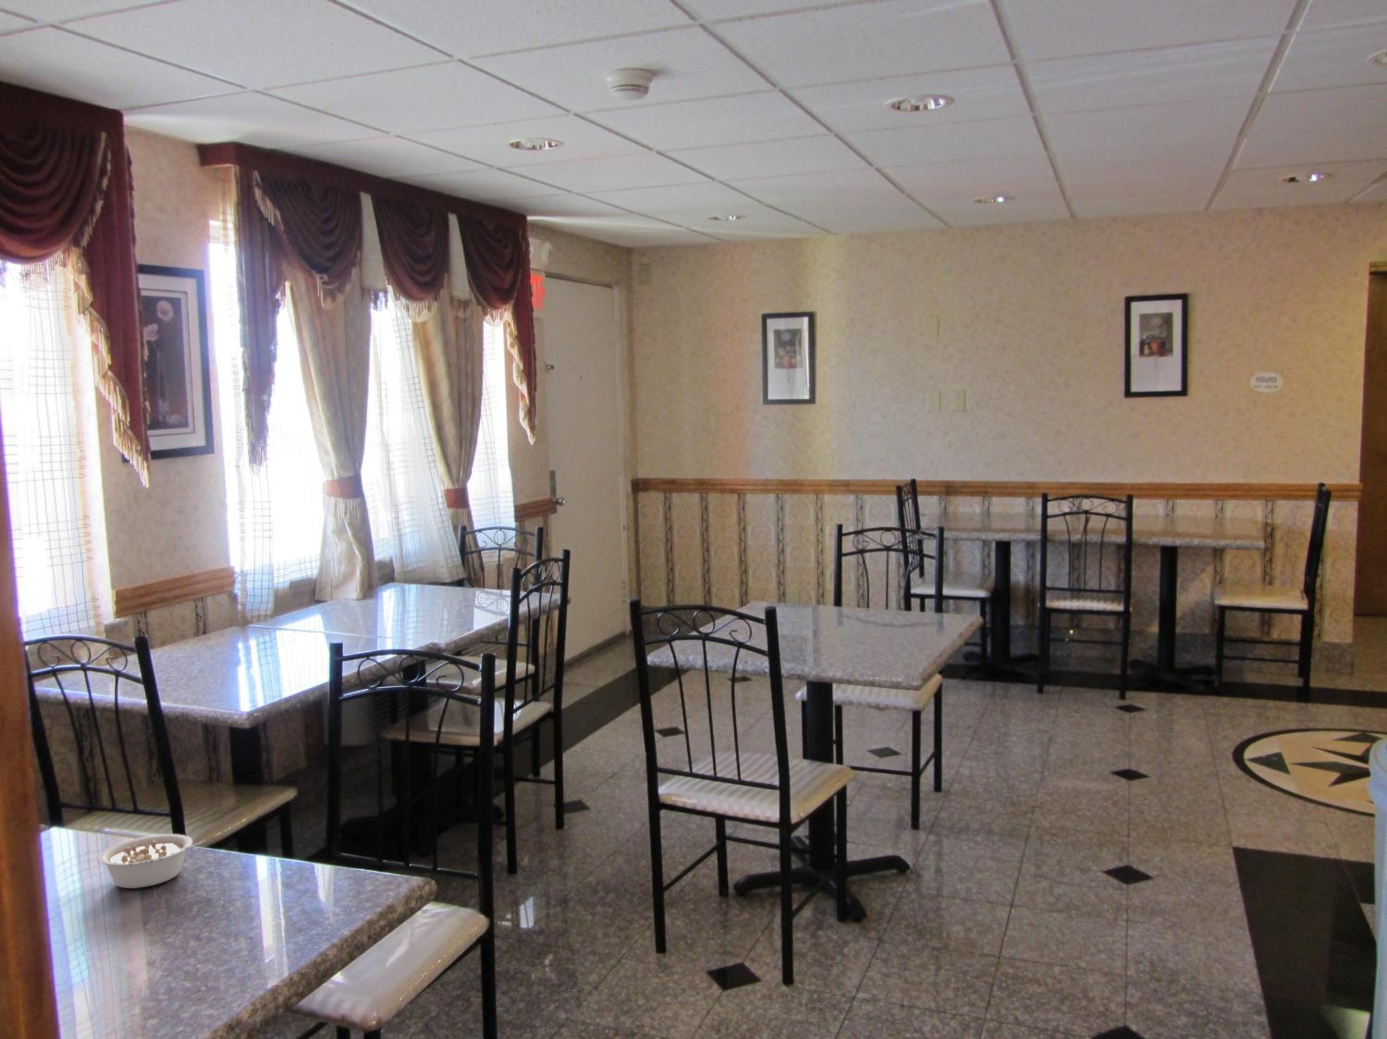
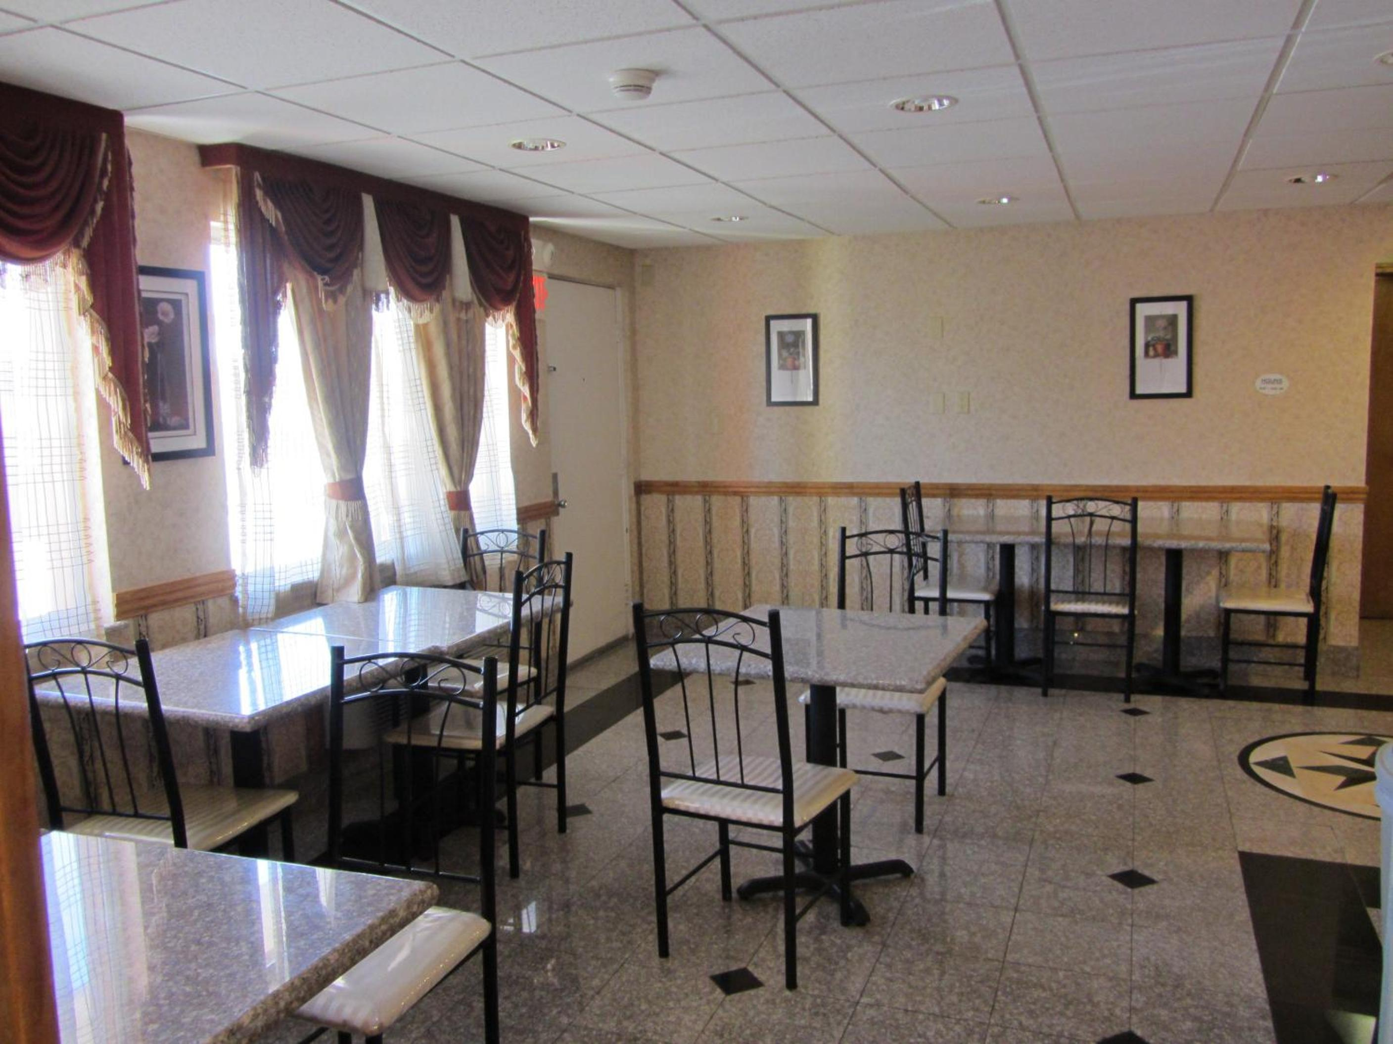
- legume [98,834,206,888]
